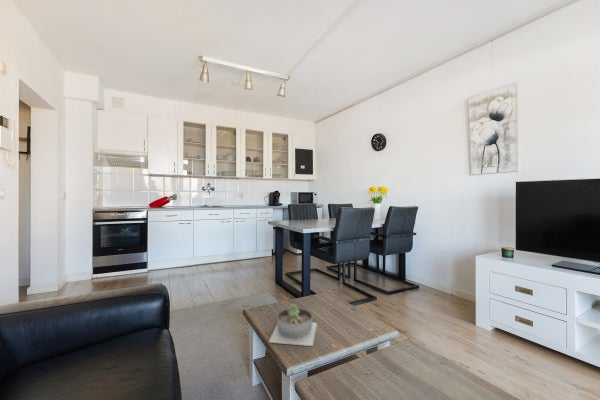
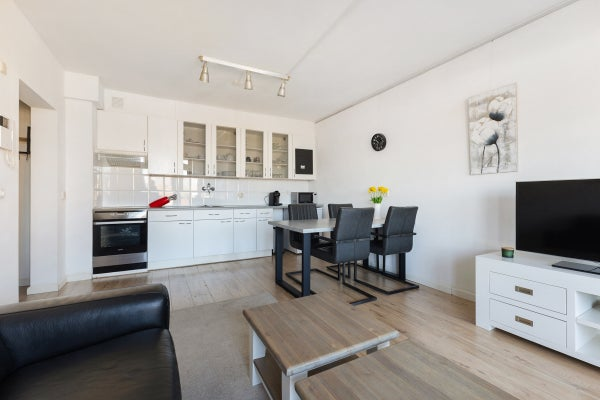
- succulent planter [268,303,318,347]
